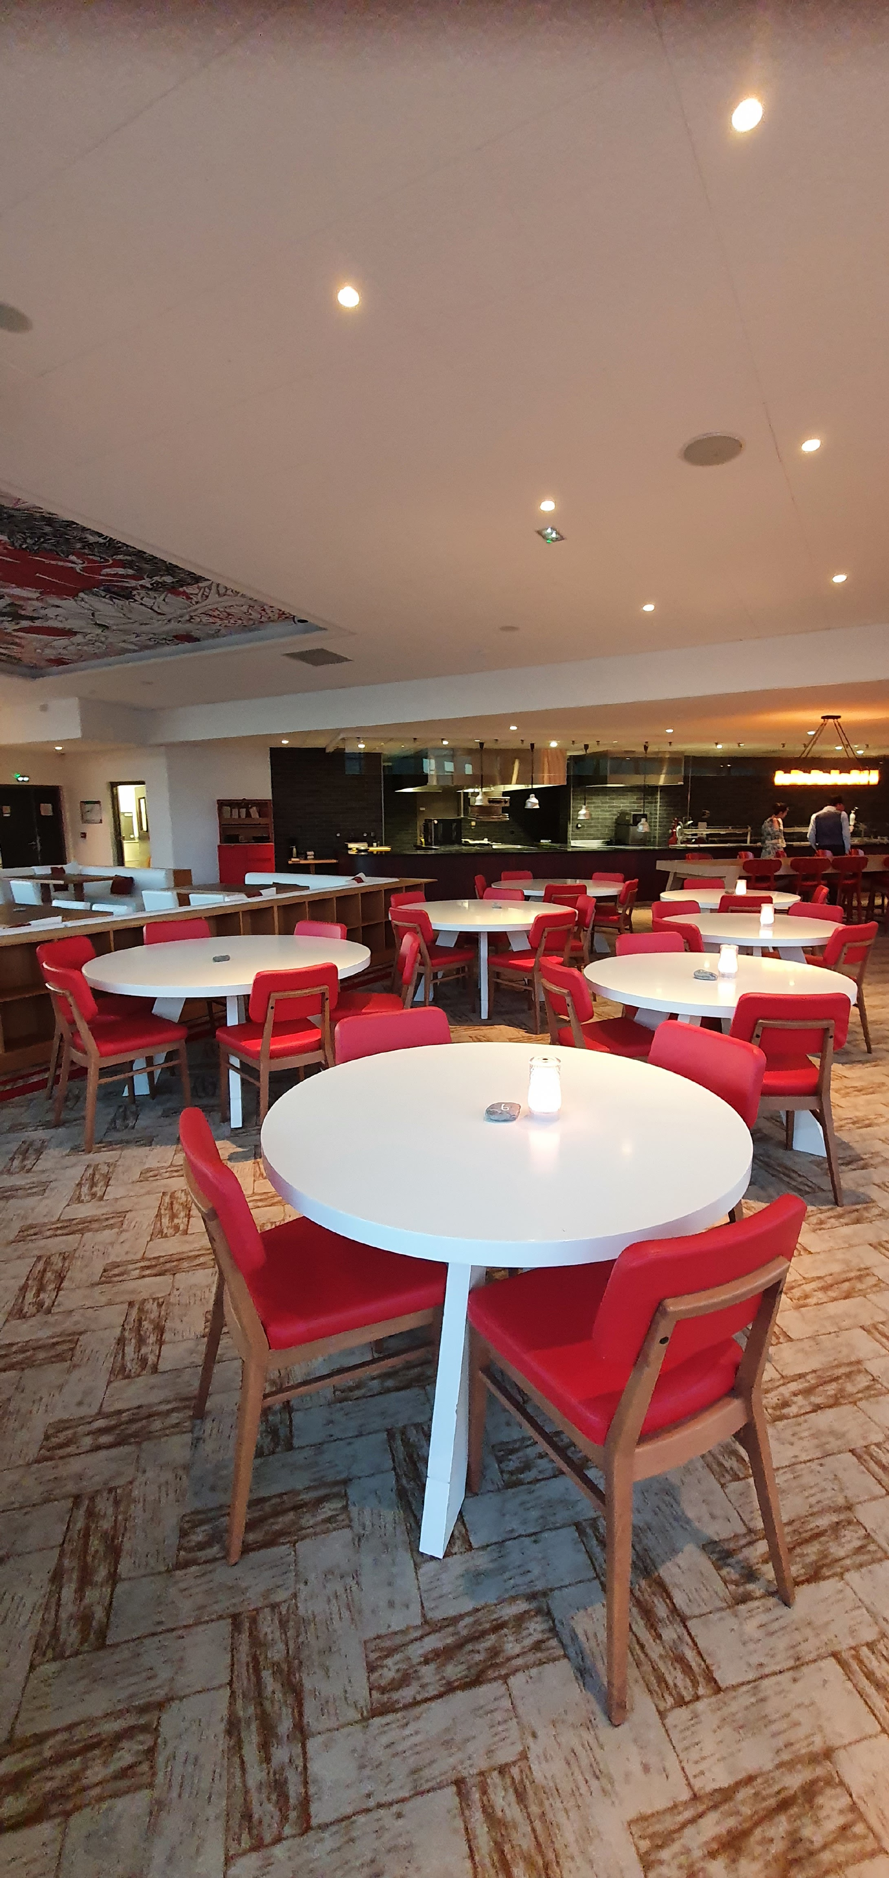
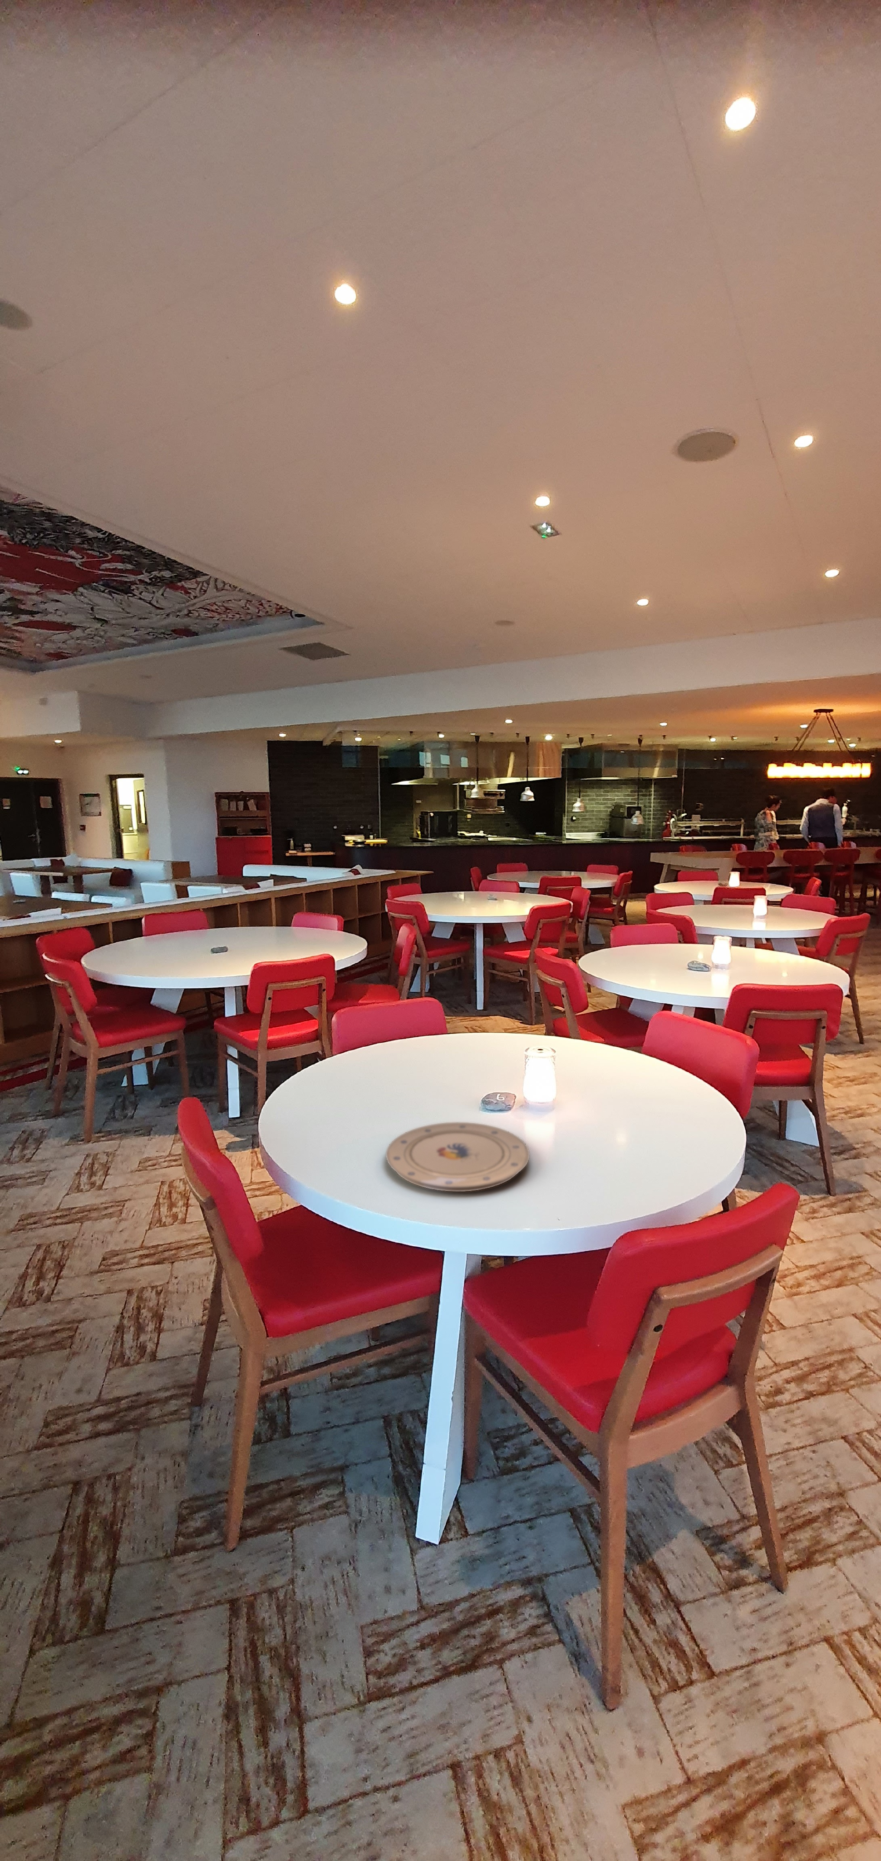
+ plate [385,1122,530,1193]
